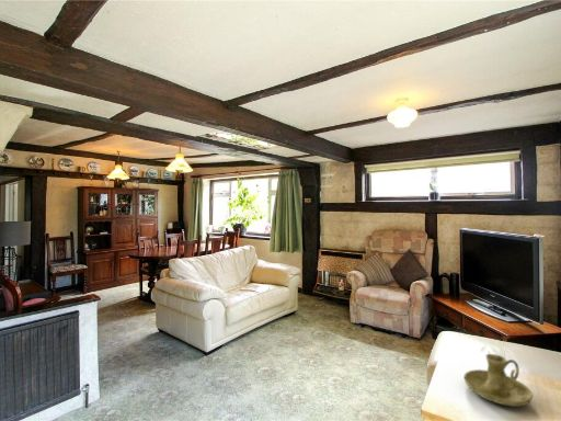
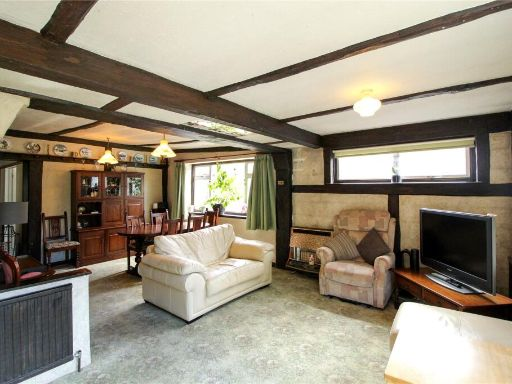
- candle holder [463,353,534,408]
